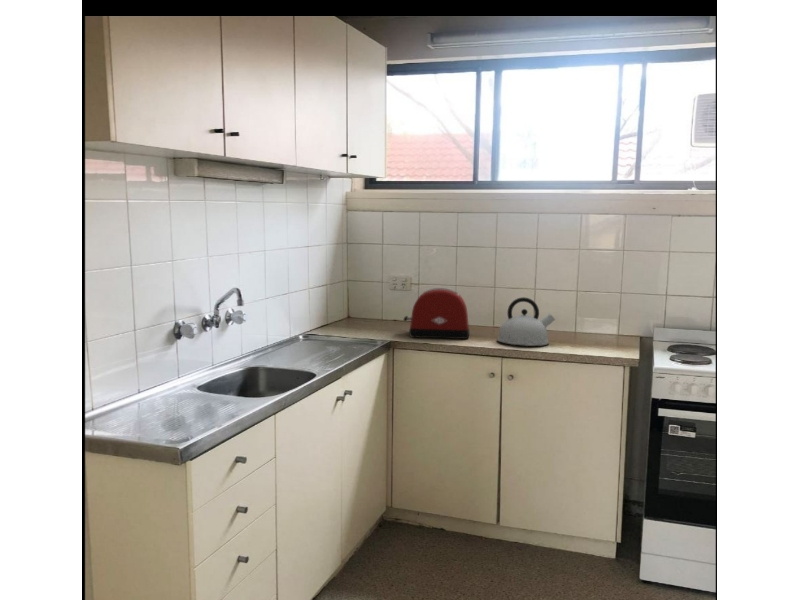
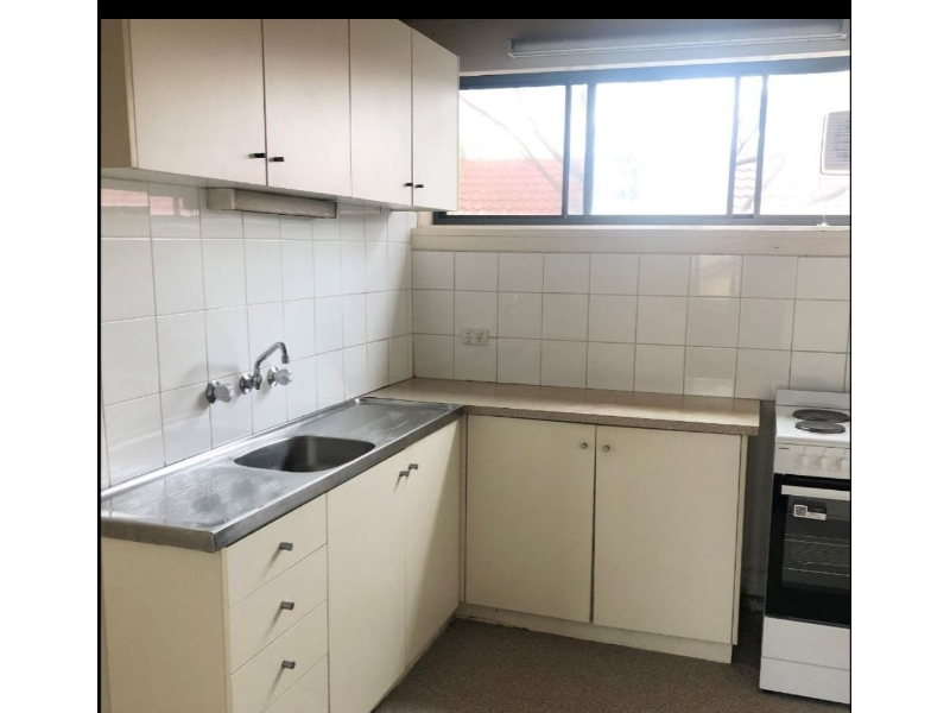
- kettle [496,296,556,347]
- toaster [403,287,470,340]
